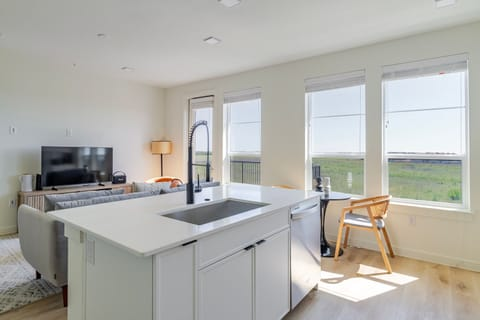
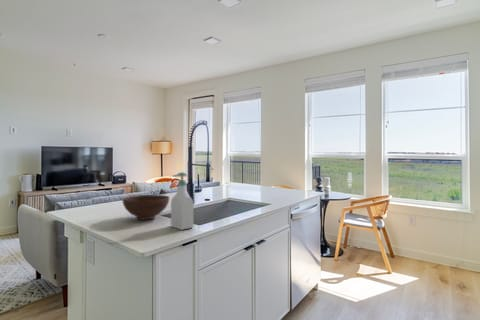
+ bowl [121,194,170,221]
+ soap bottle [170,171,195,231]
